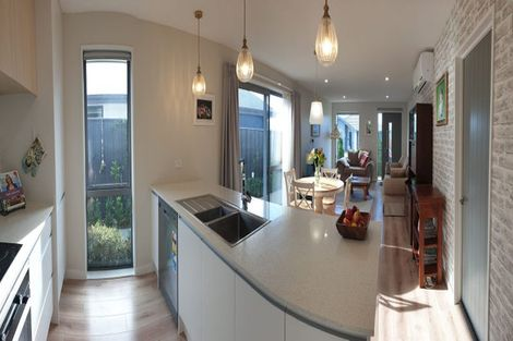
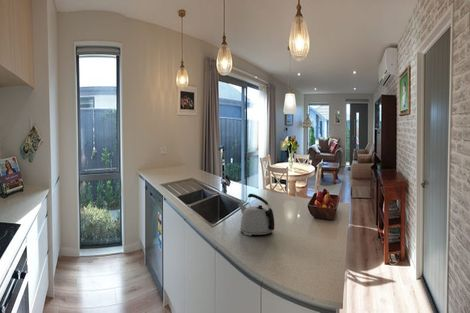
+ kettle [237,193,275,236]
